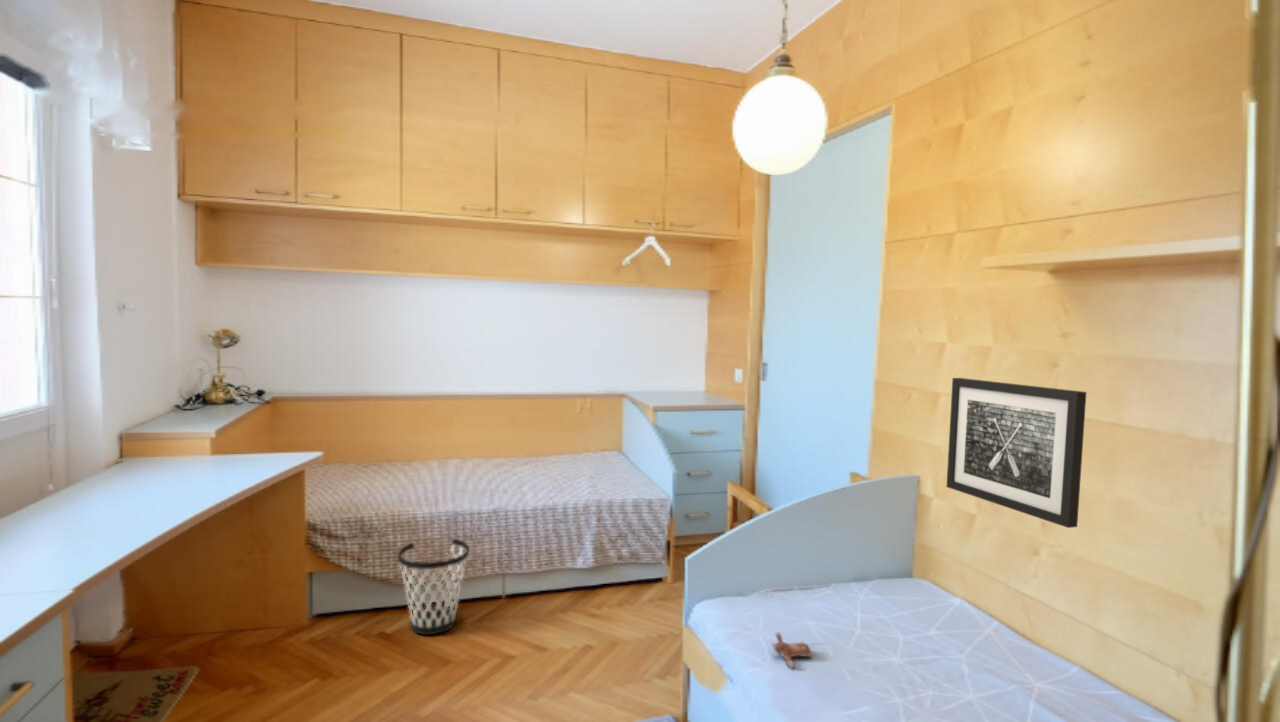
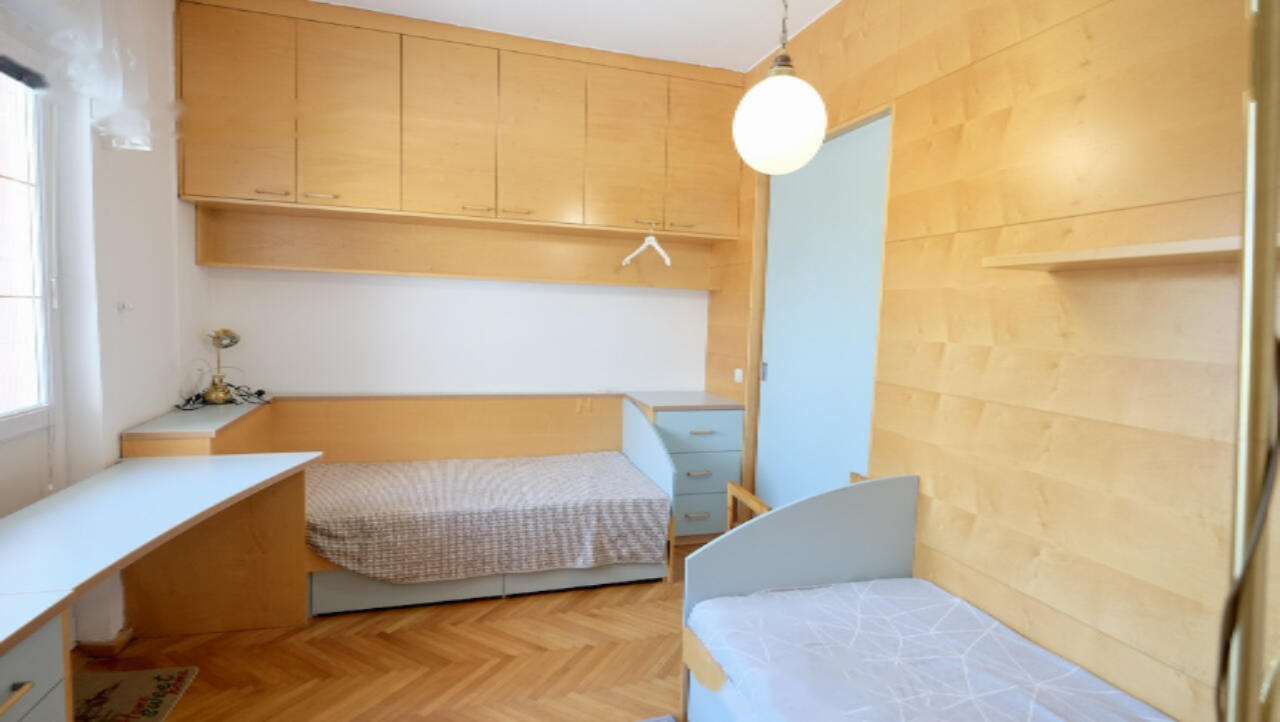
- wastebasket [397,538,470,636]
- toy horse [770,631,813,669]
- wall art [945,377,1087,529]
